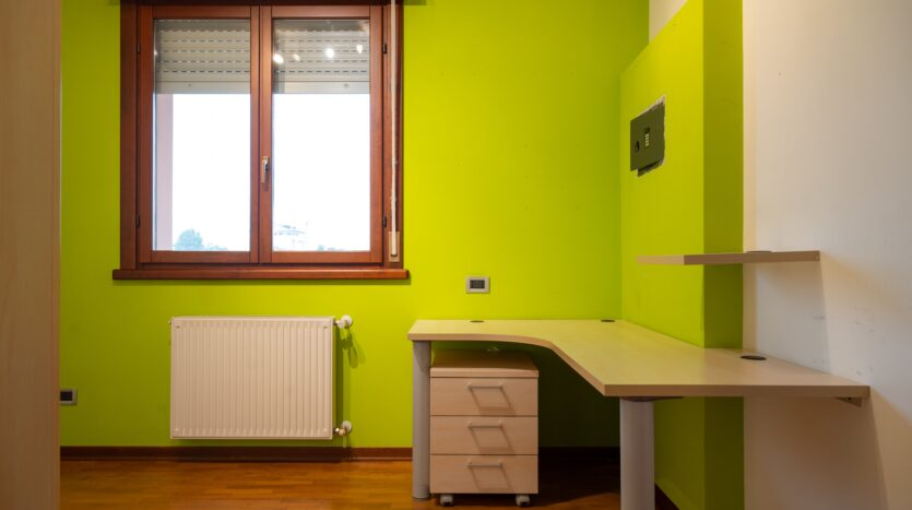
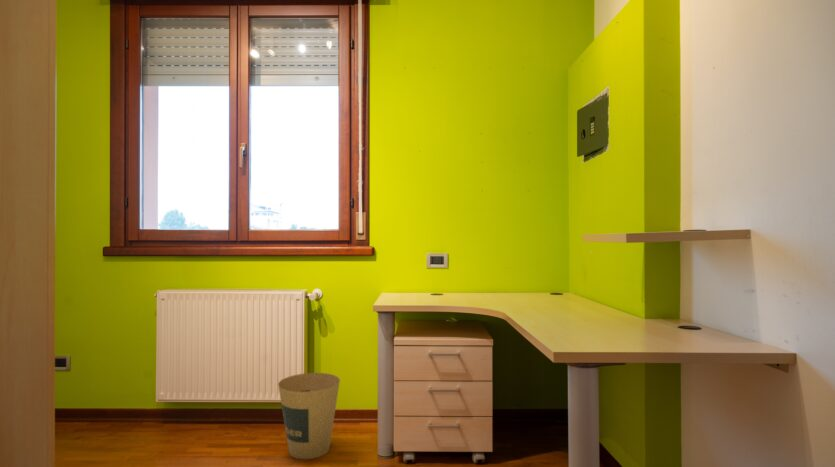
+ trash can [277,372,341,460]
